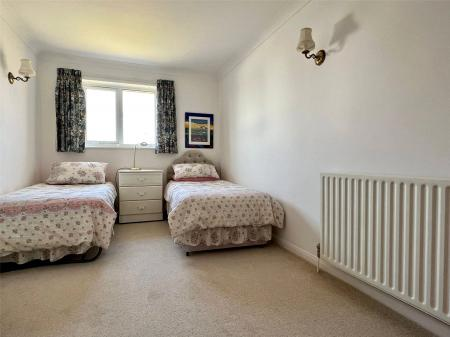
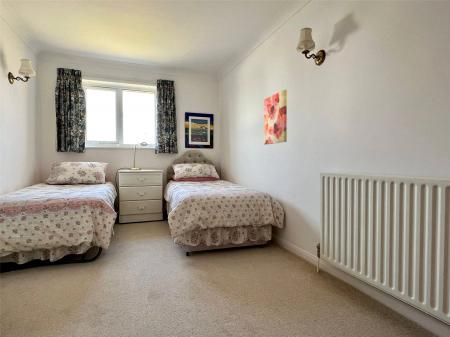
+ wall art [263,89,288,146]
